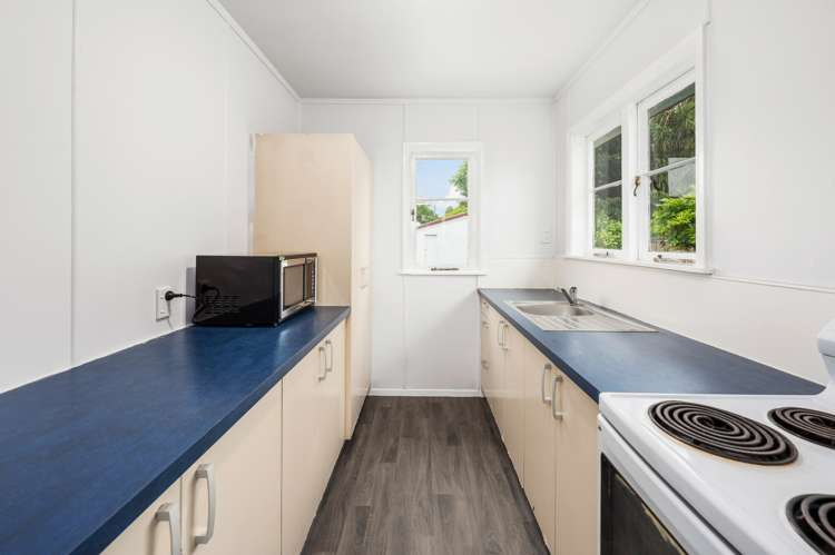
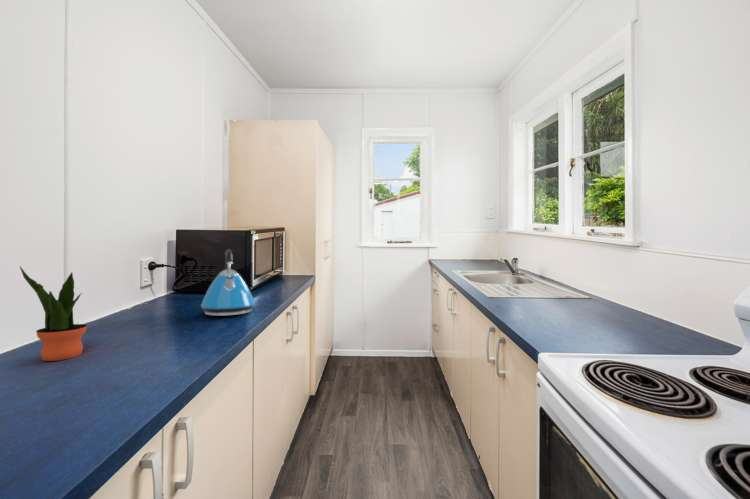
+ kettle [200,249,256,317]
+ potted plant [19,265,88,362]
